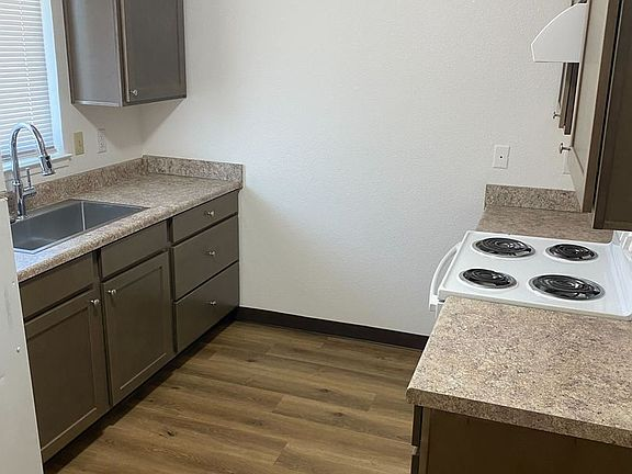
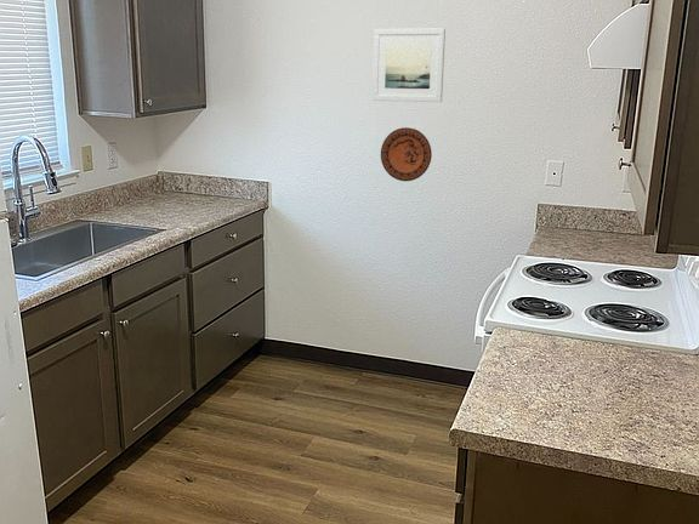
+ decorative plate [380,126,433,182]
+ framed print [371,28,447,103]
